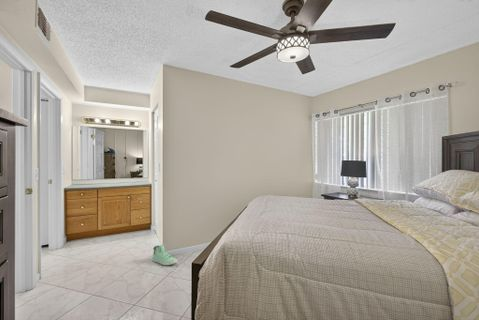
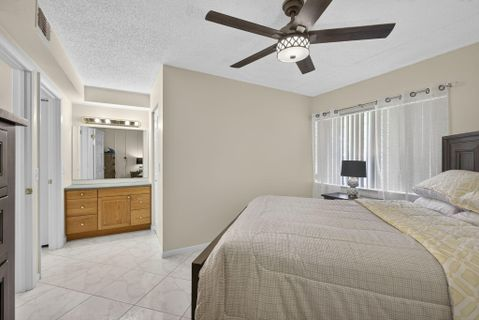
- sneaker [151,243,178,266]
